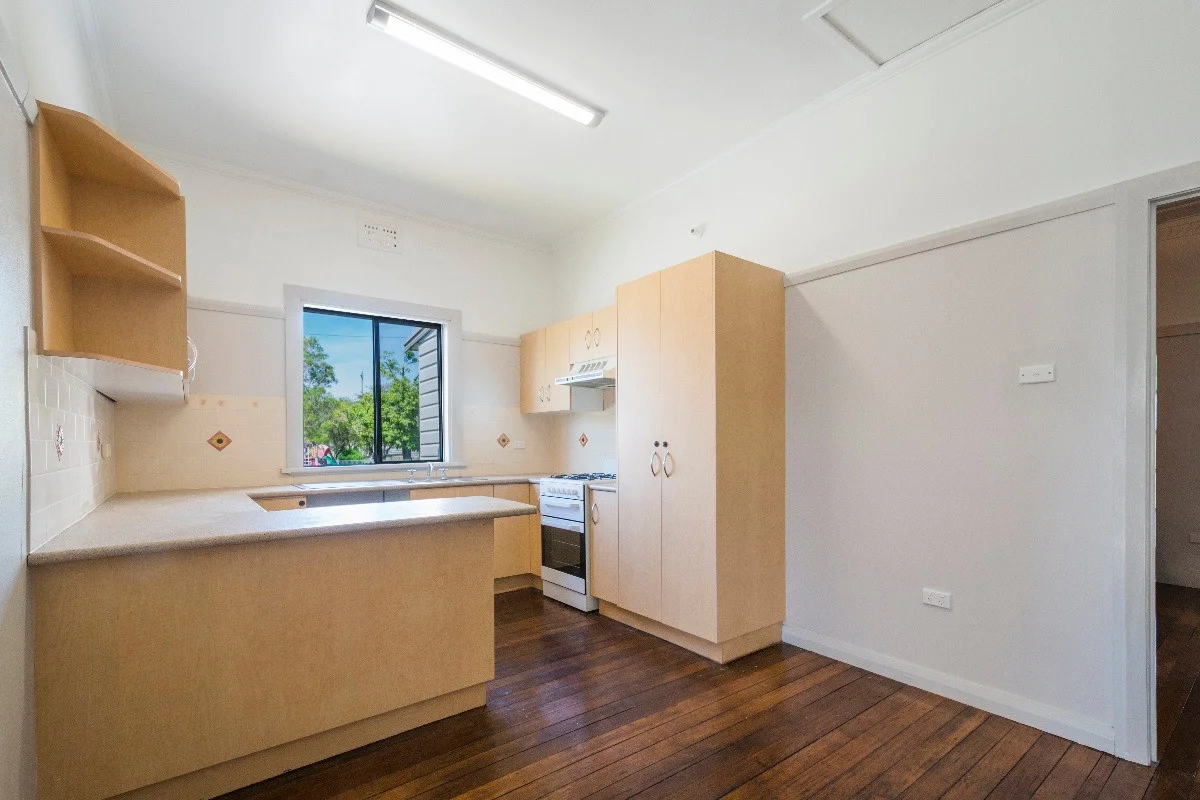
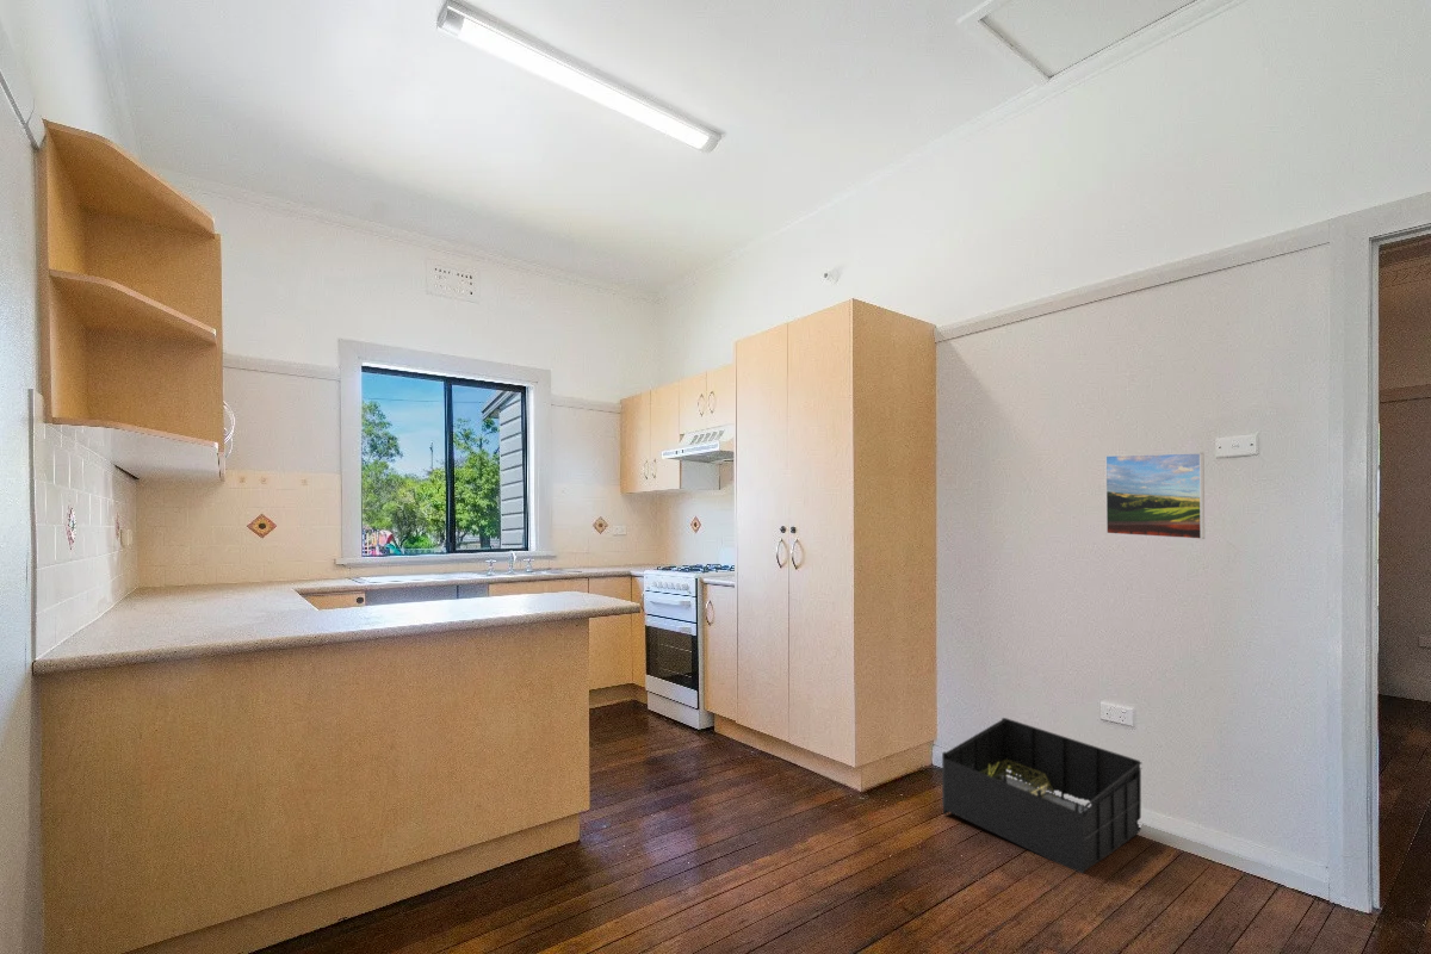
+ storage bin [941,717,1144,875]
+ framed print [1104,452,1206,540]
